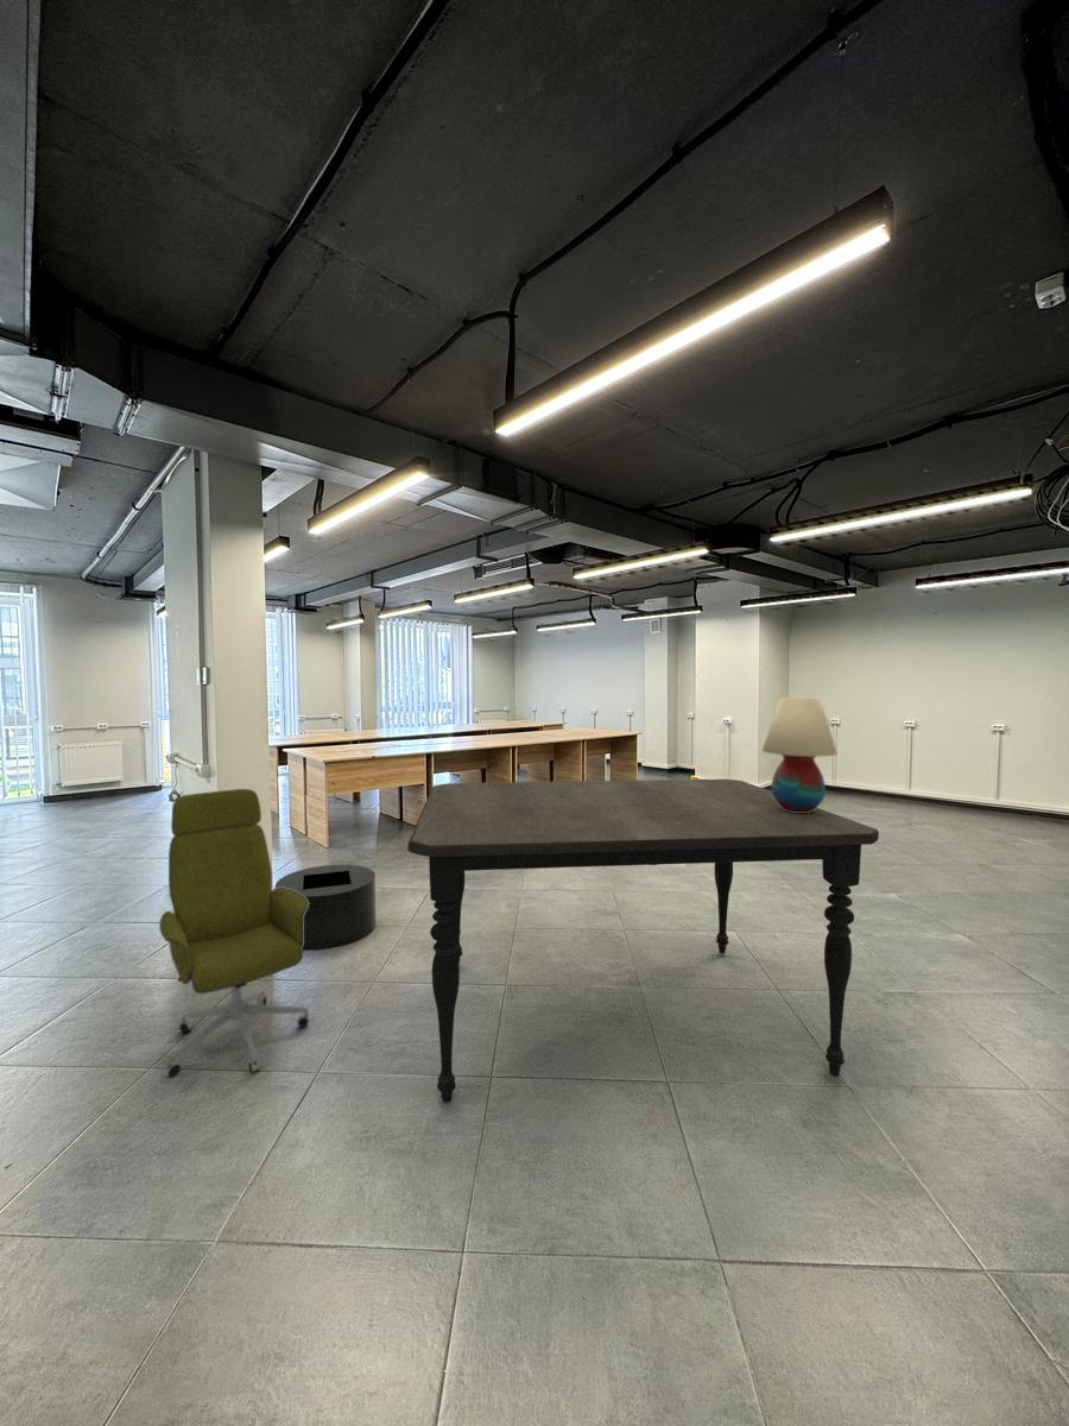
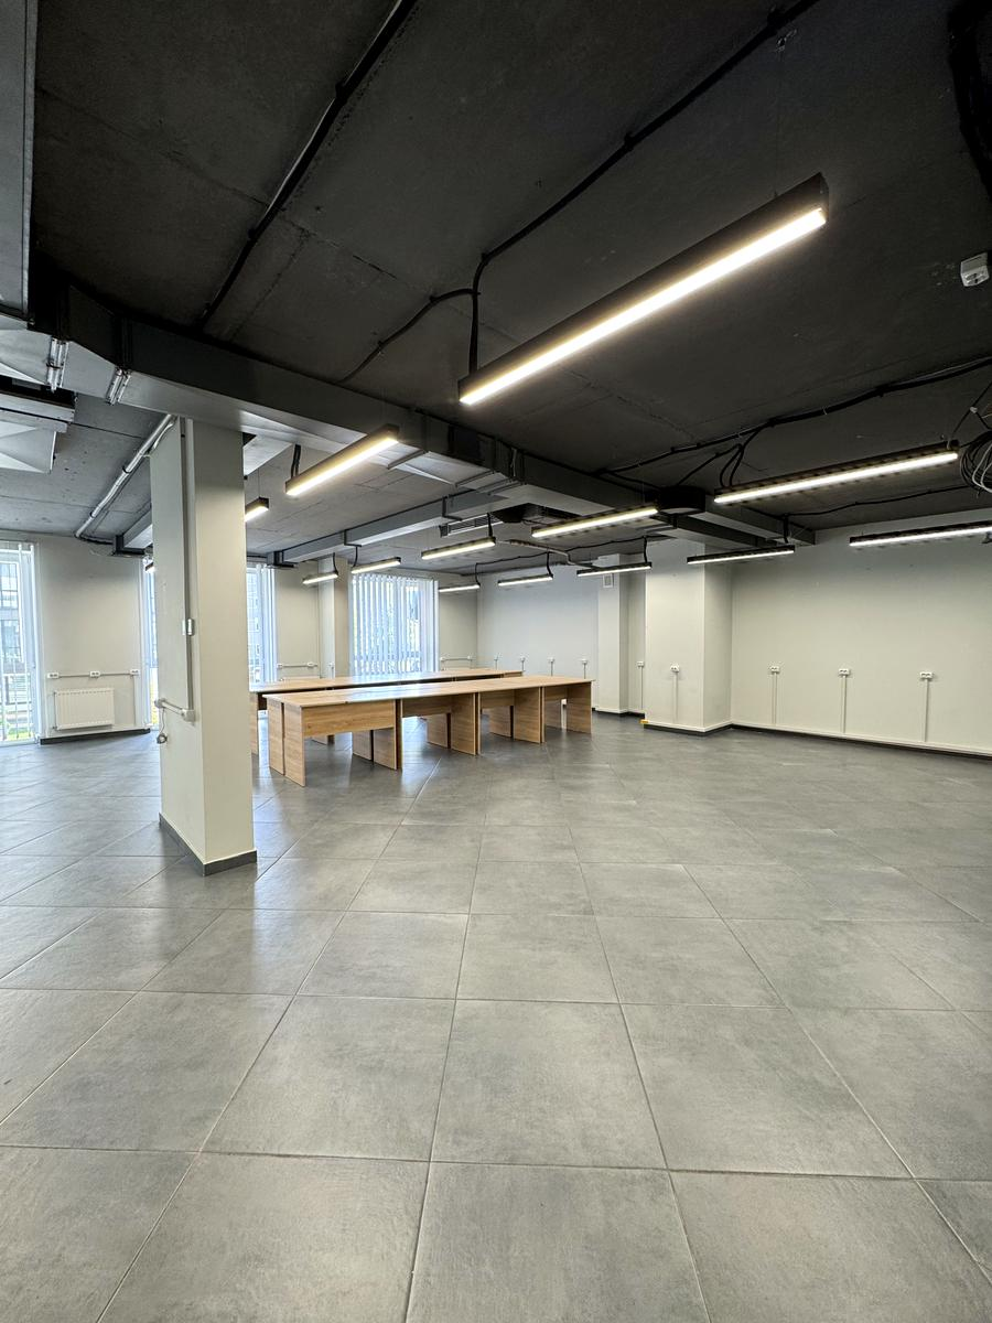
- table lamp [760,696,839,813]
- office chair [158,788,310,1079]
- dining table [406,778,880,1104]
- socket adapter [274,864,377,952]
